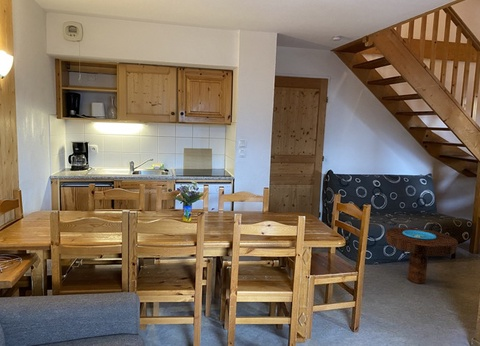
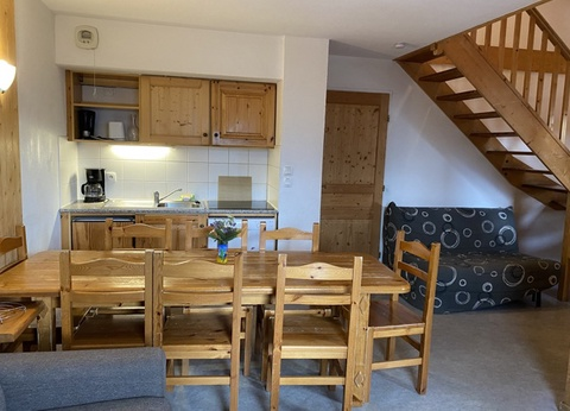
- side table [385,226,459,285]
